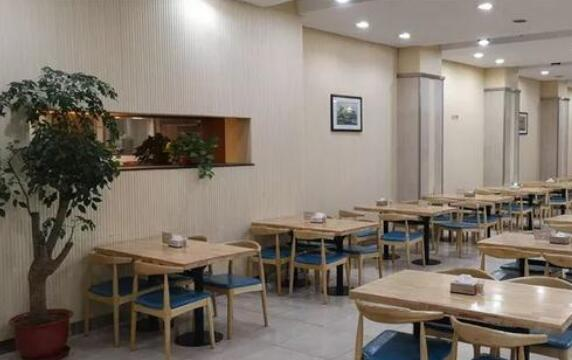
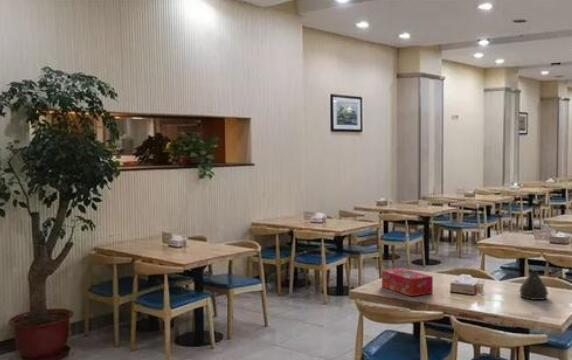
+ teapot [518,268,550,301]
+ tissue box [381,267,434,297]
